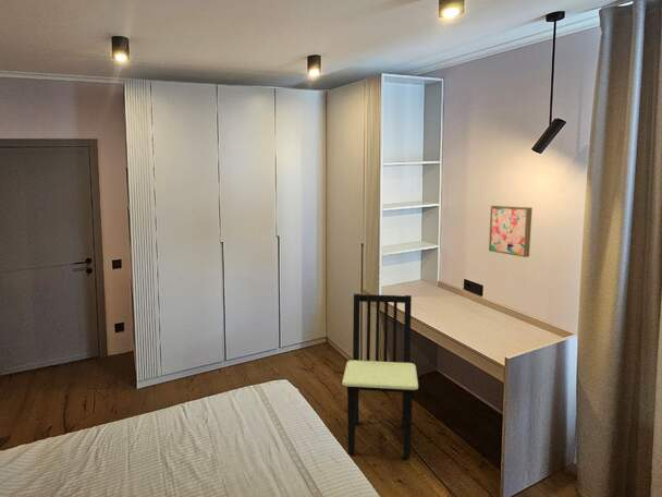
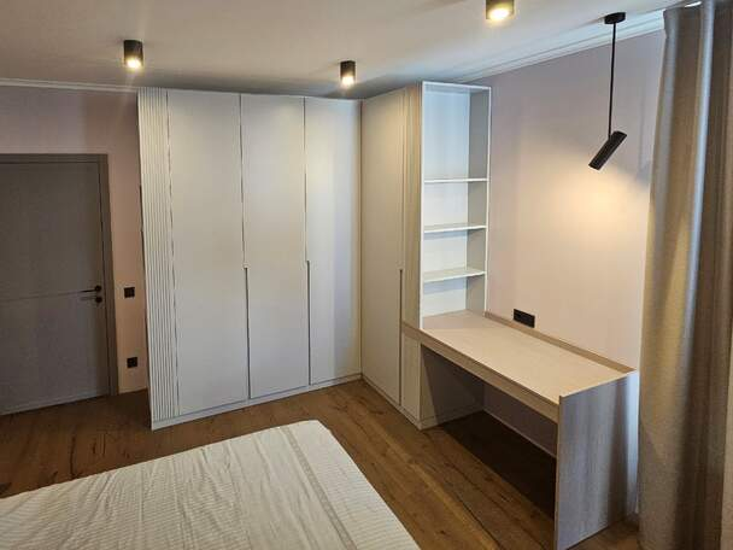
- wall art [488,205,534,258]
- dining chair [341,293,419,459]
